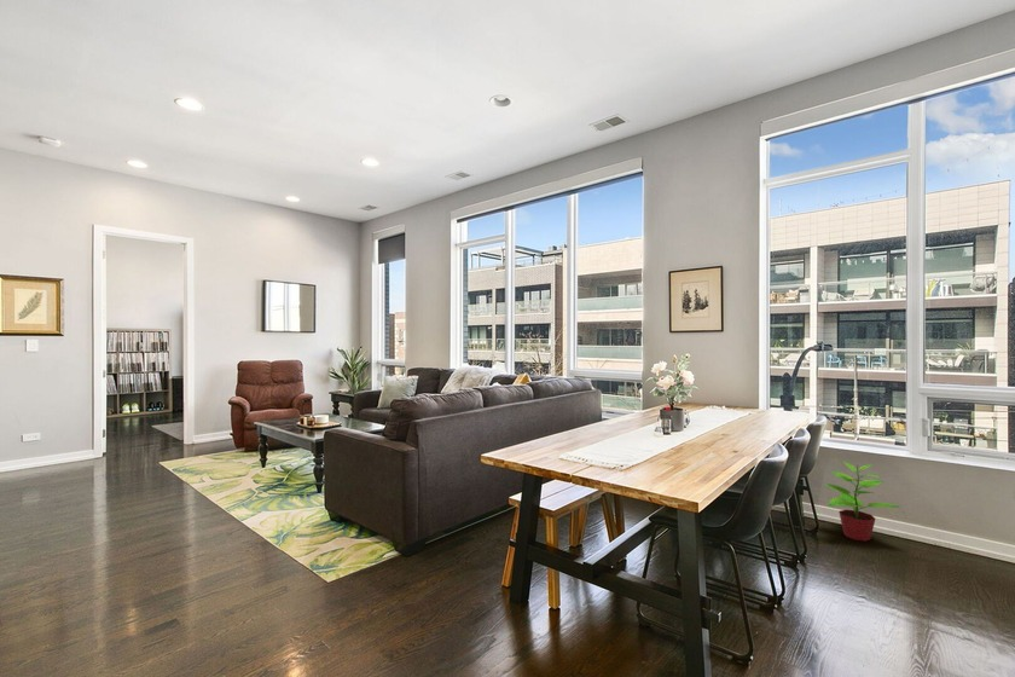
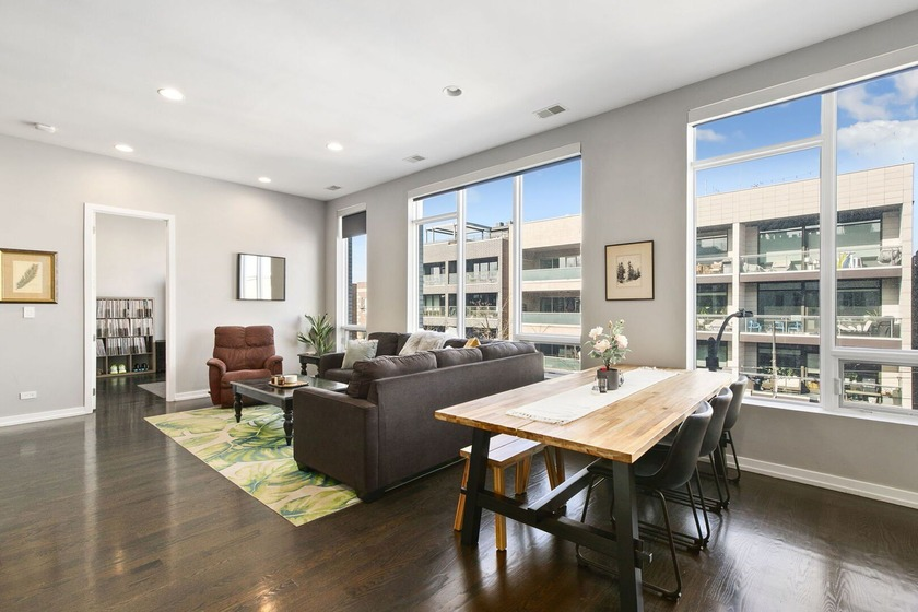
- potted plant [822,461,901,543]
